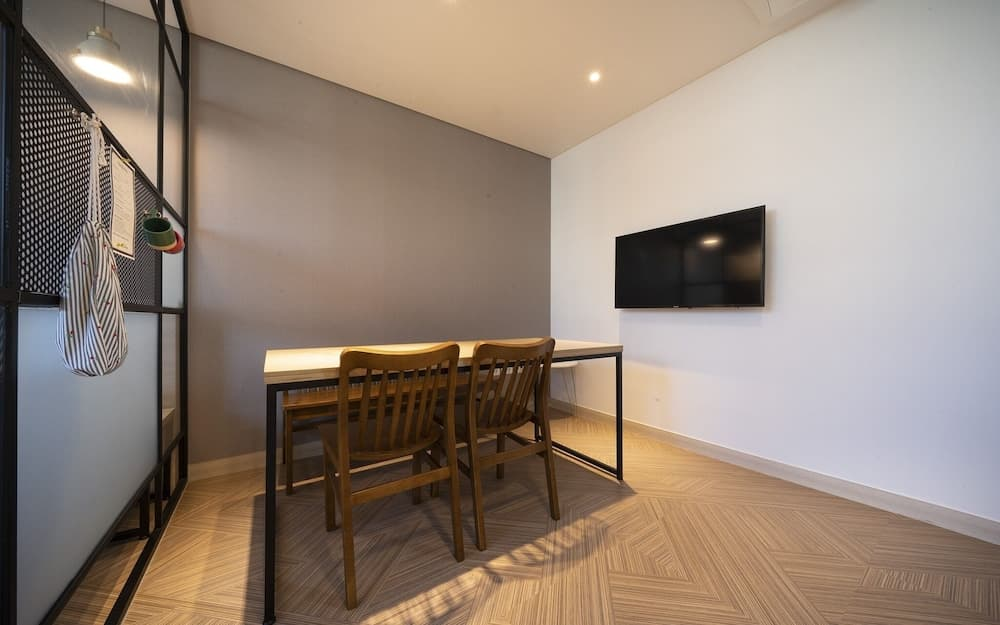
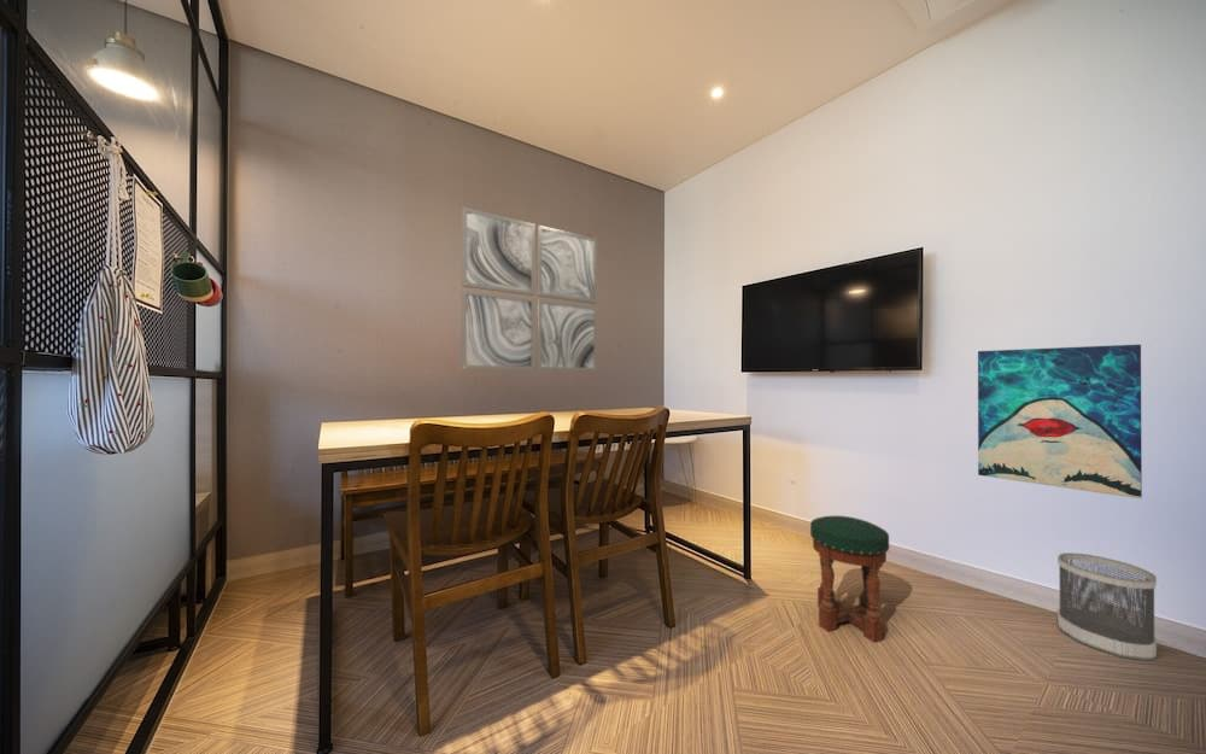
+ wastebasket [1056,551,1158,662]
+ wall art [977,344,1143,499]
+ stool [809,514,891,644]
+ wall art [459,206,598,373]
